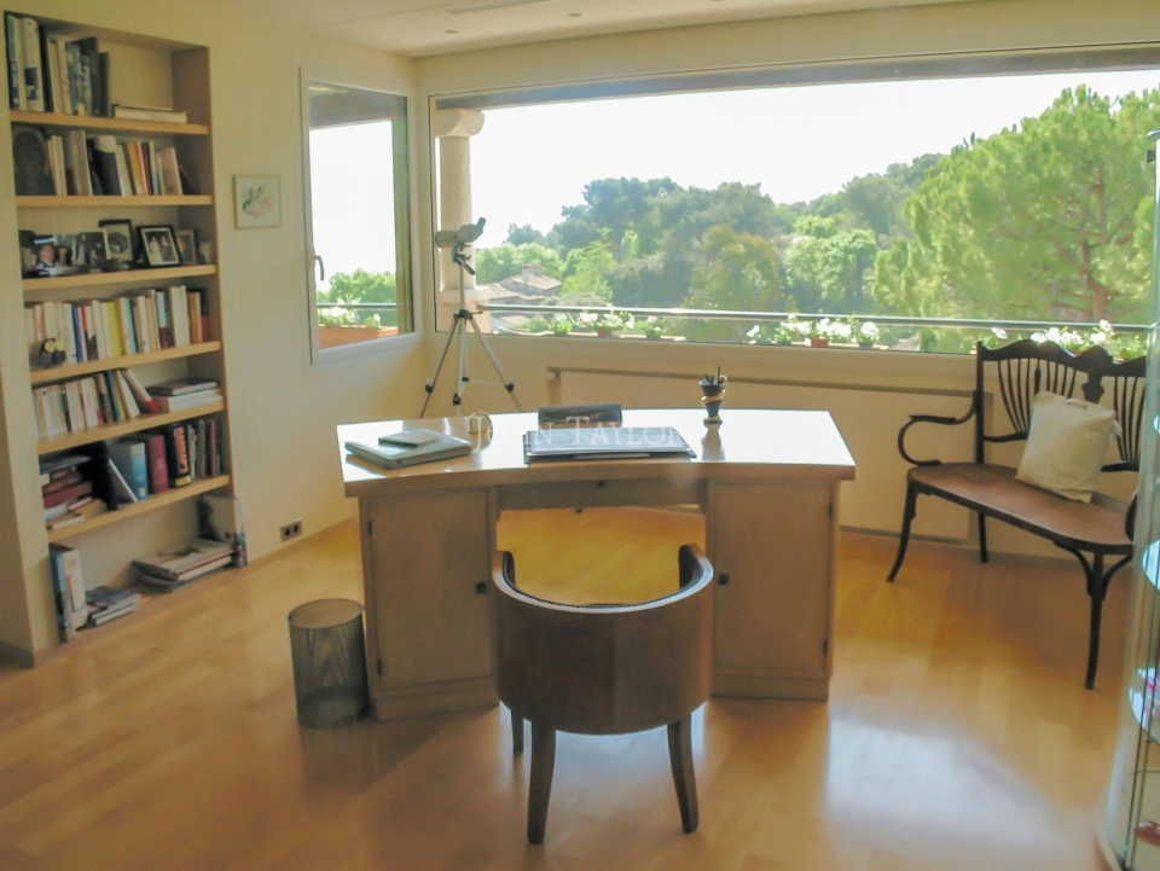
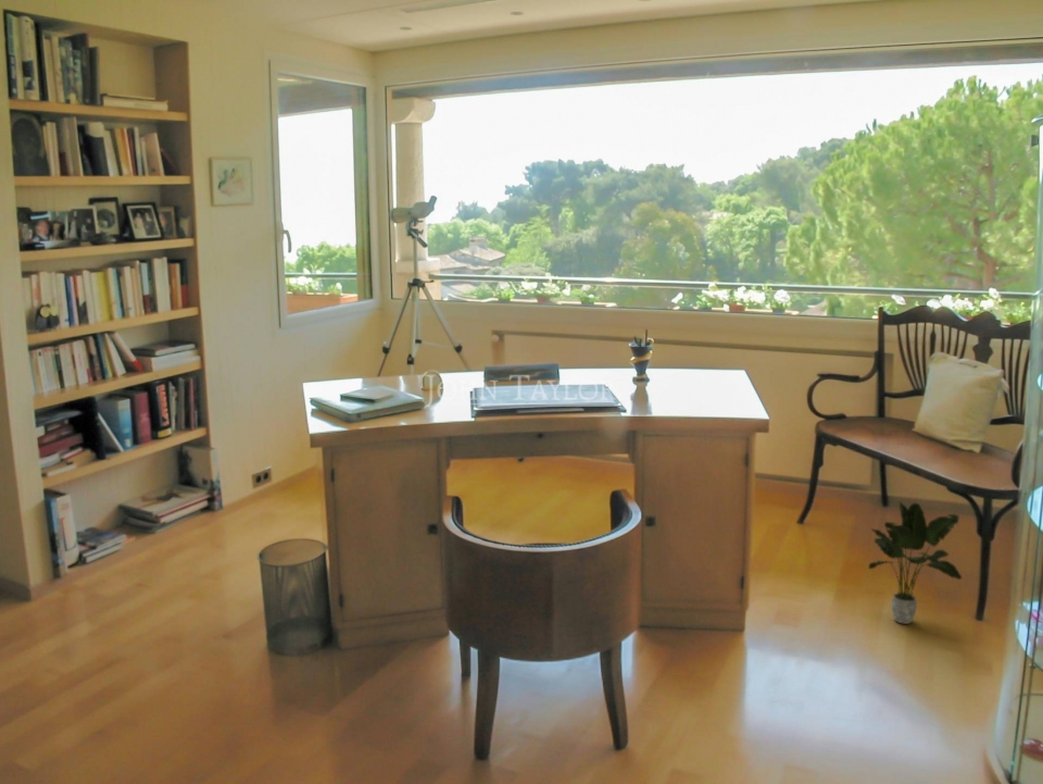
+ potted plant [867,500,963,625]
